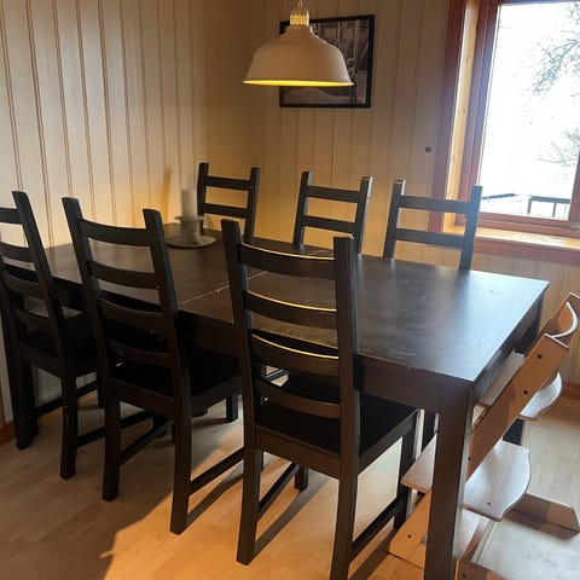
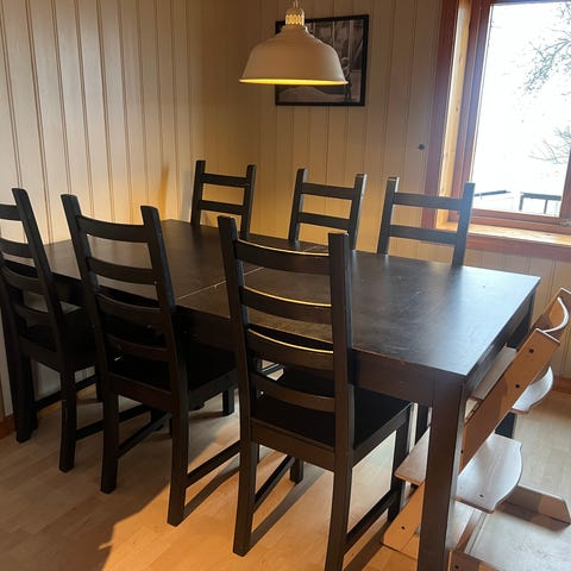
- candle holder [166,188,216,249]
